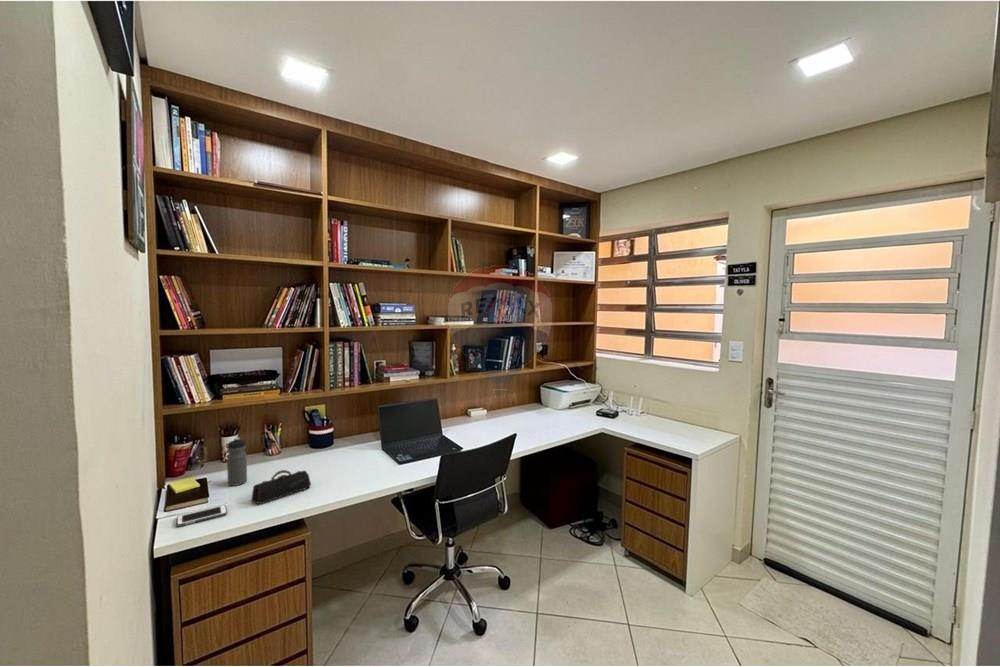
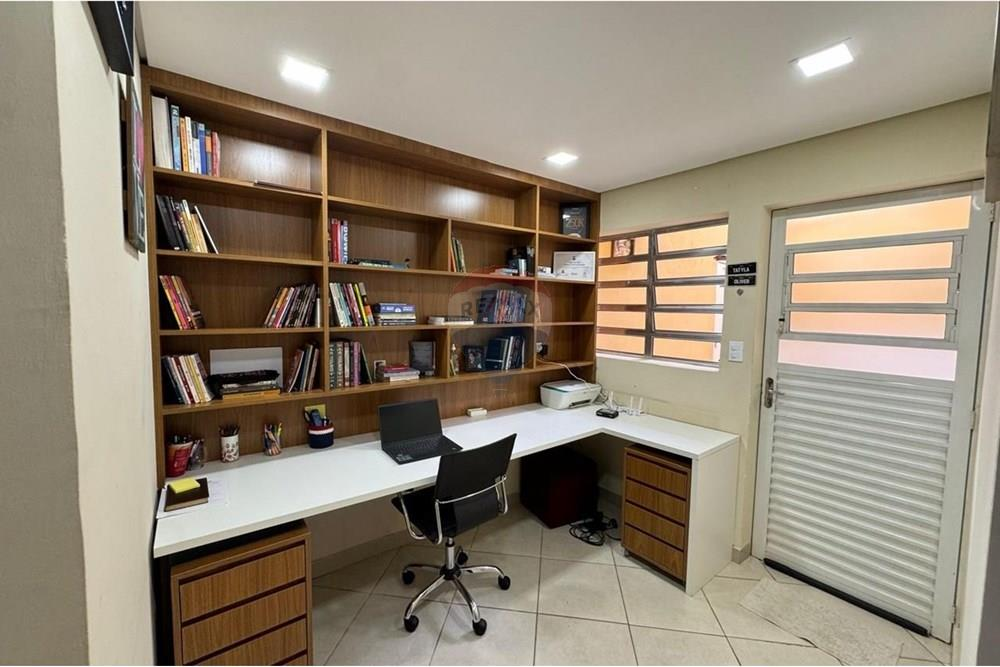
- water bottle [226,437,248,487]
- cell phone [176,504,228,527]
- pencil case [251,469,312,505]
